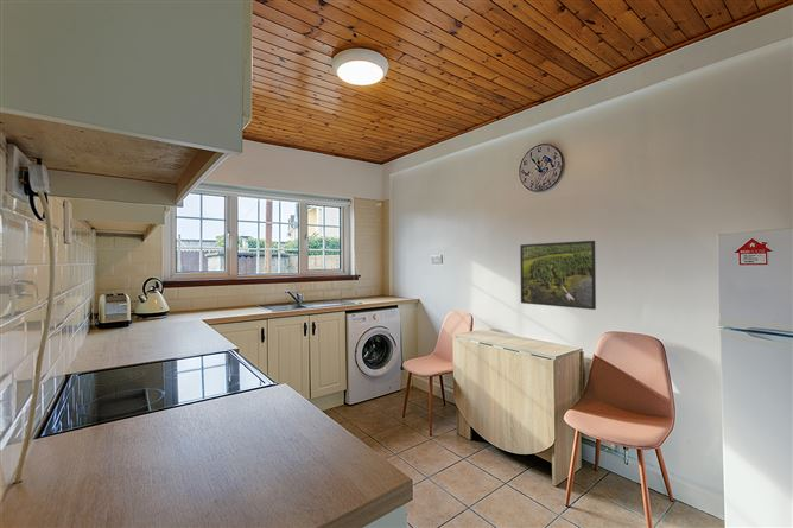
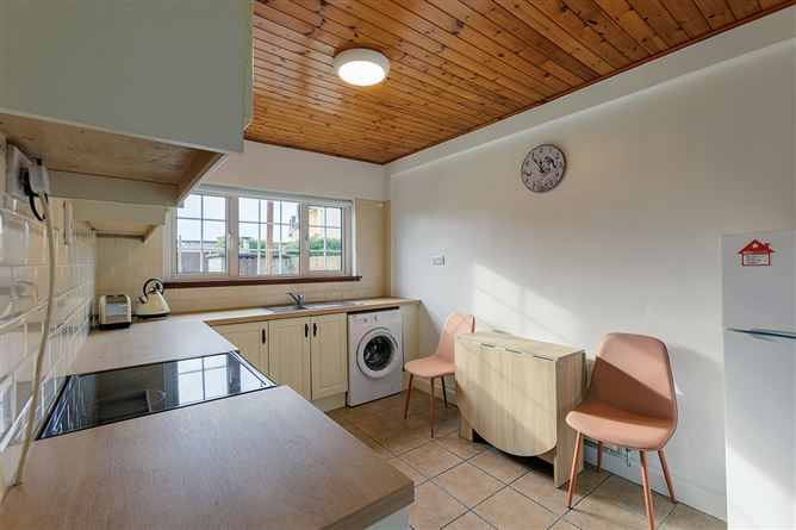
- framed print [519,240,597,311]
